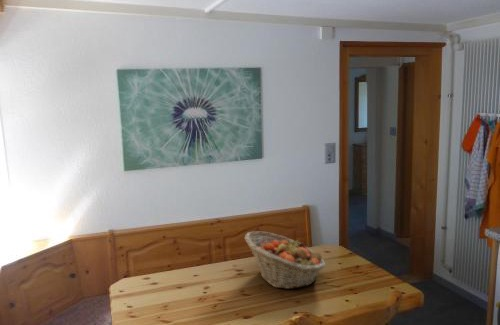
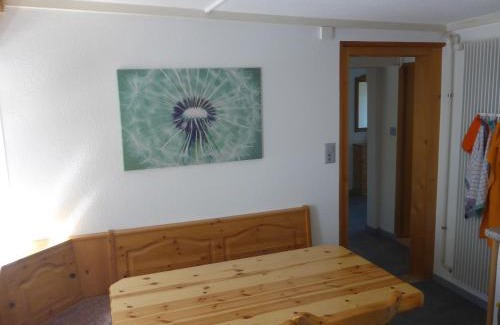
- fruit basket [243,230,327,290]
